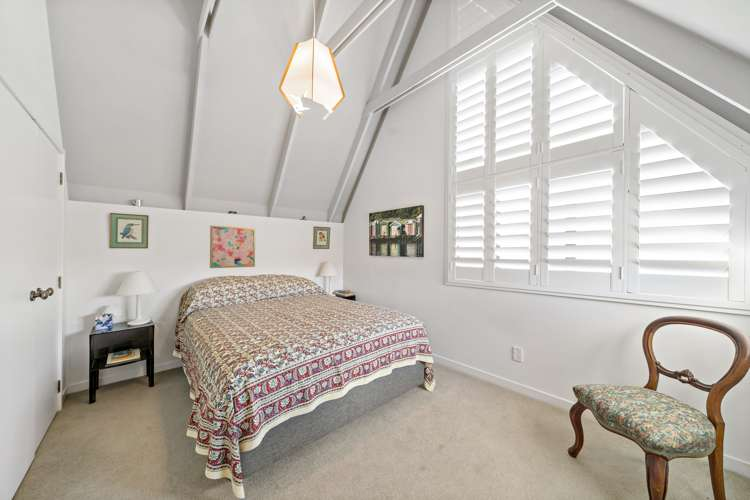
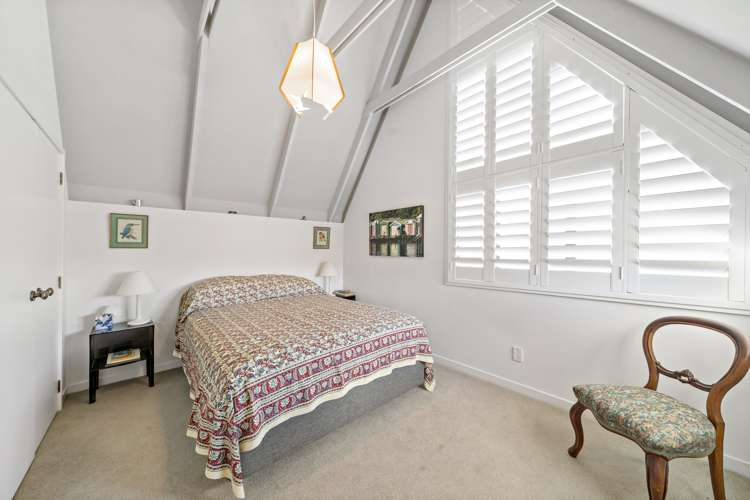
- wall art [209,225,256,269]
